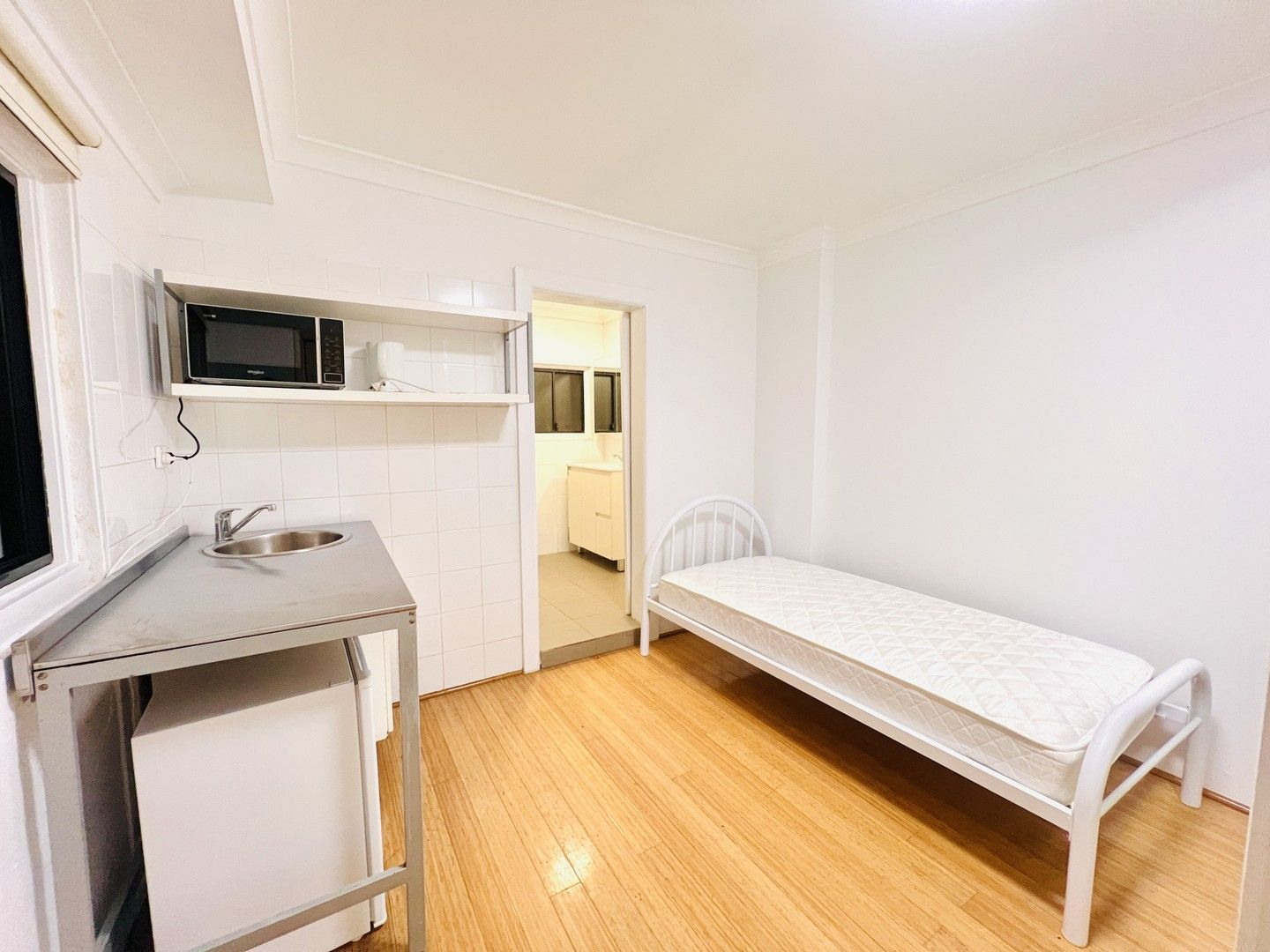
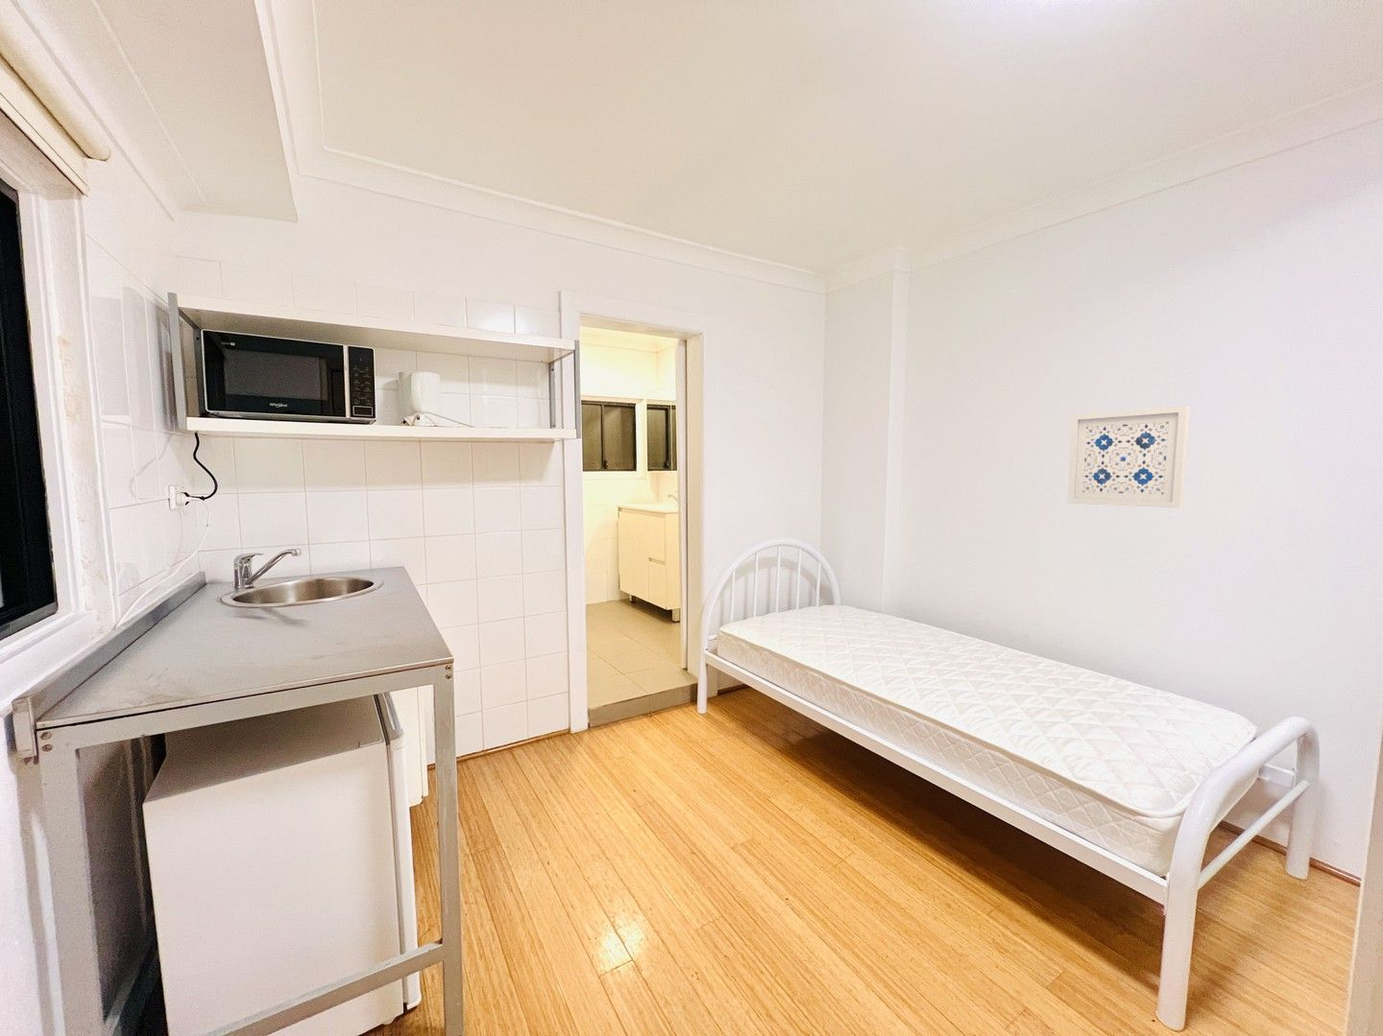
+ wall art [1066,405,1191,509]
